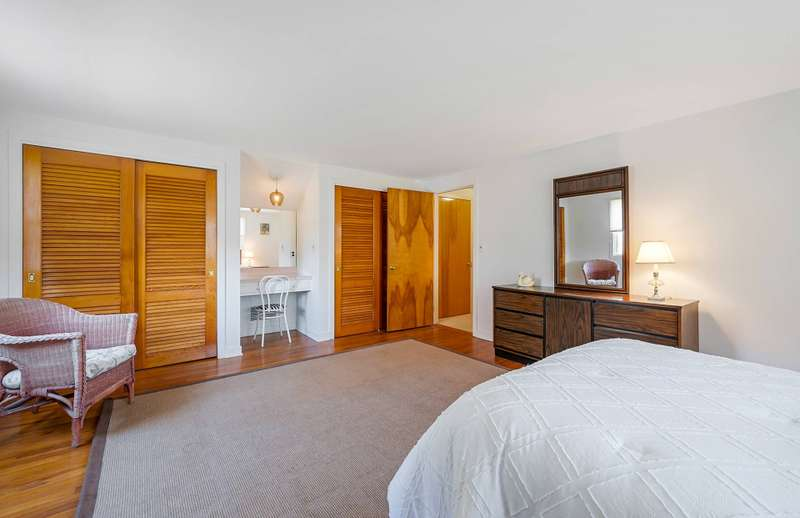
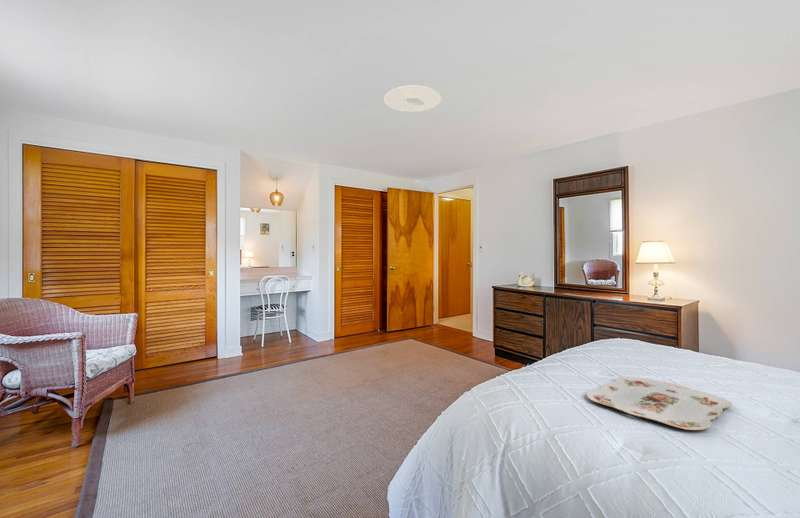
+ ceiling light [383,85,442,113]
+ serving tray [586,375,733,431]
